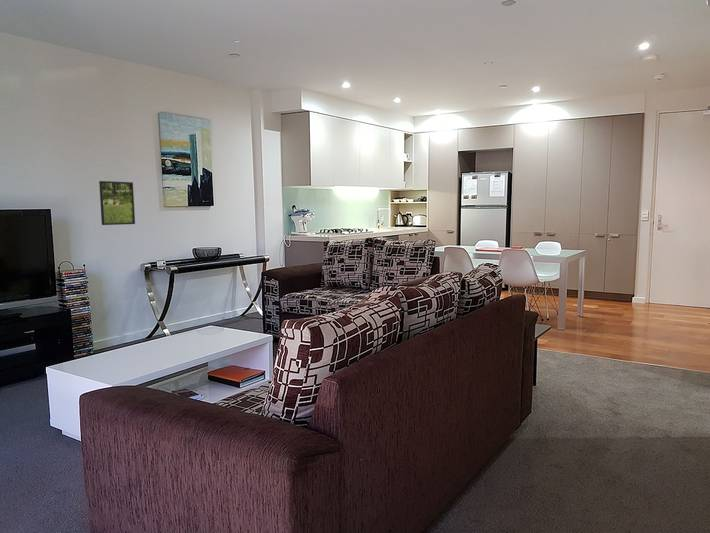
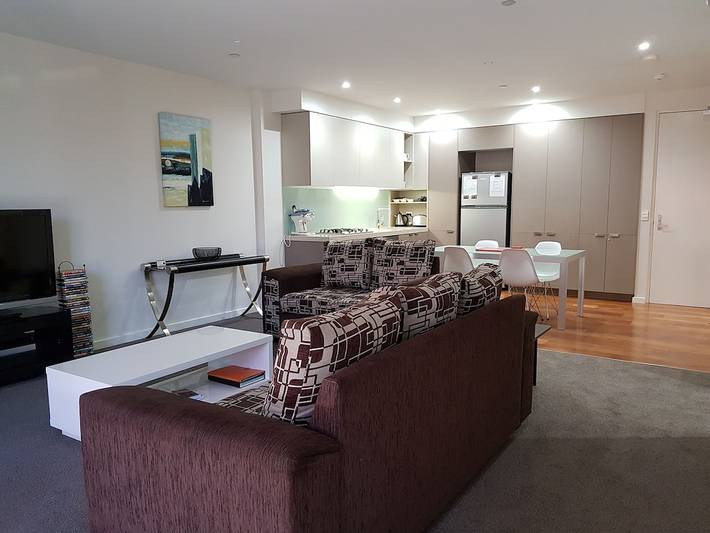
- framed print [98,180,136,226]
